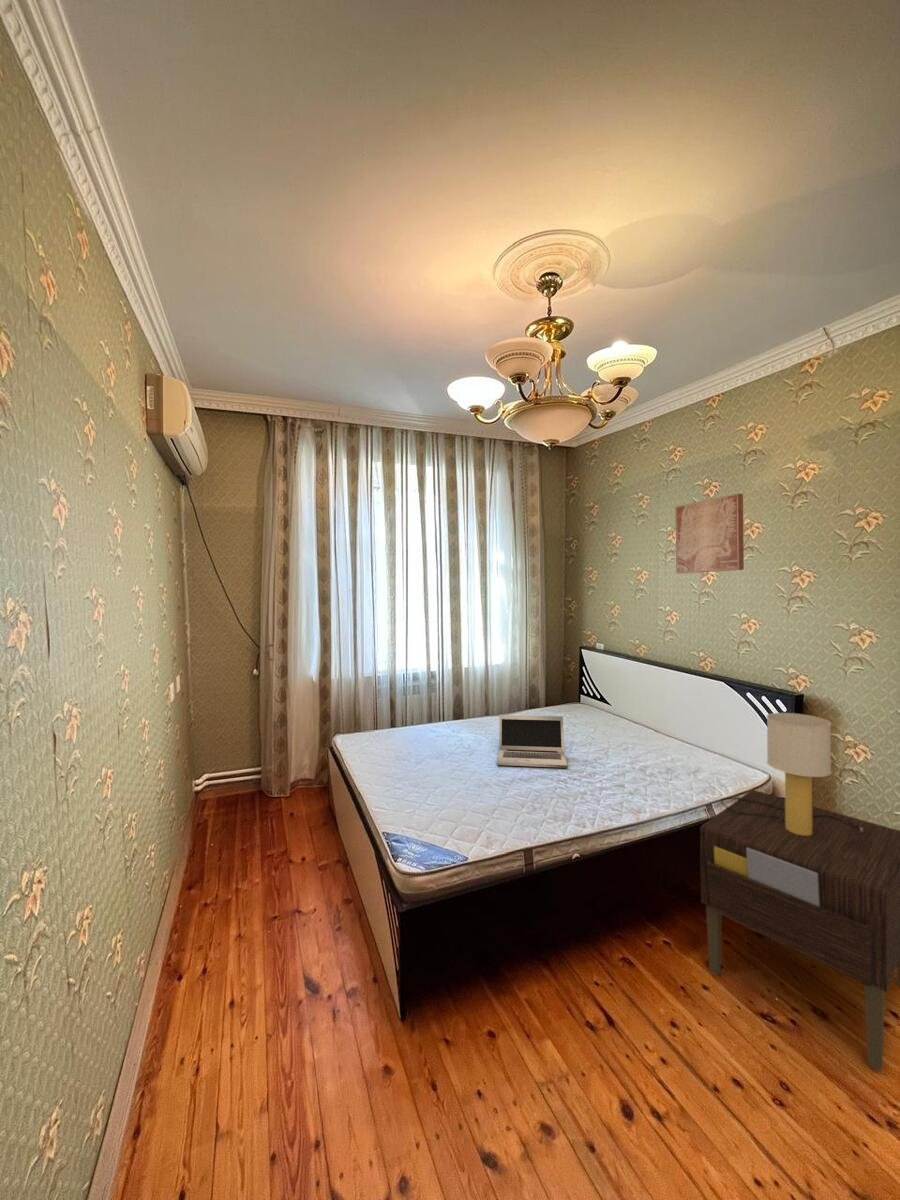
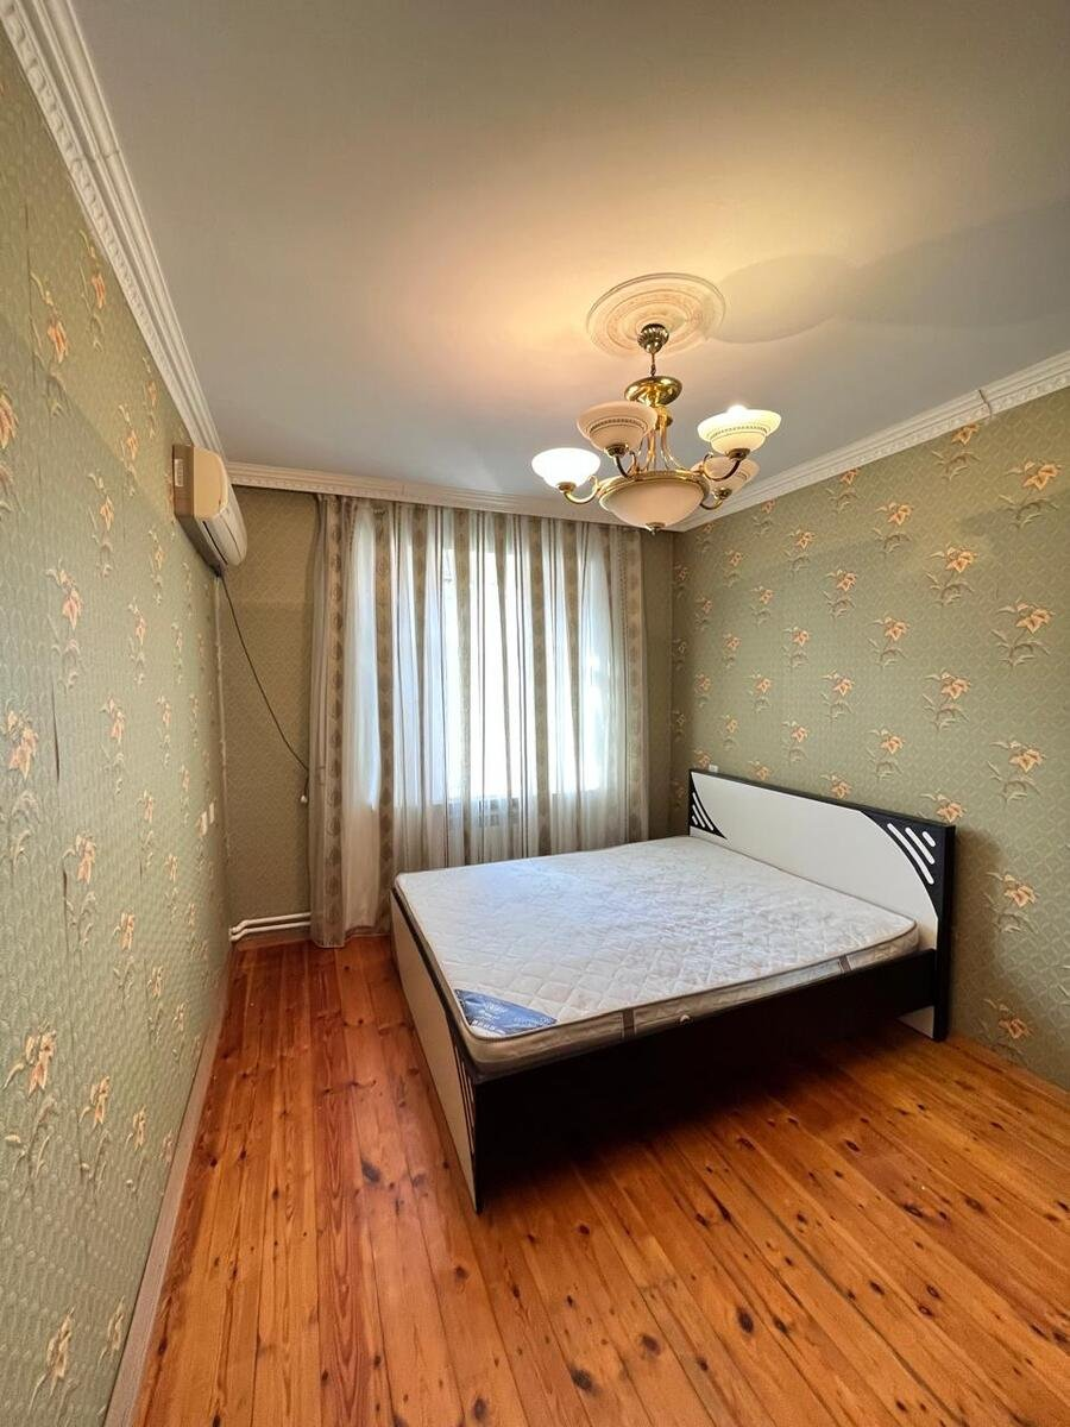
- wall art [675,493,745,574]
- laptop [496,714,568,769]
- table lamp [720,712,863,836]
- nightstand [699,789,900,1072]
